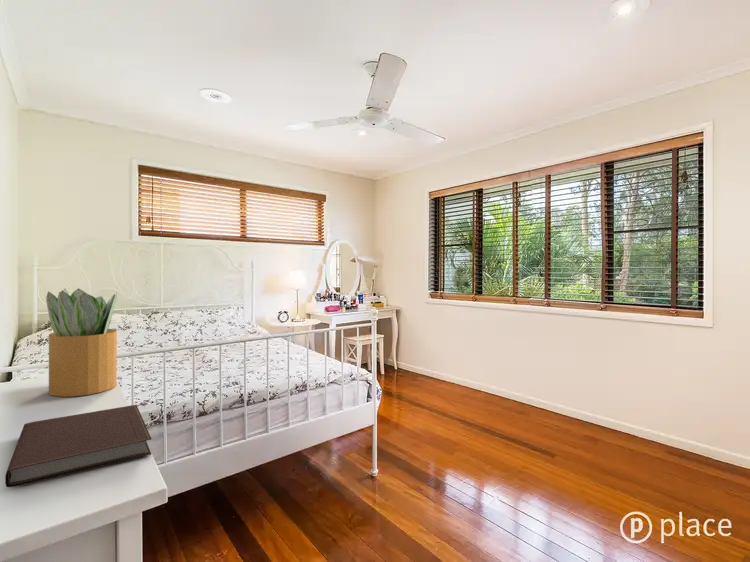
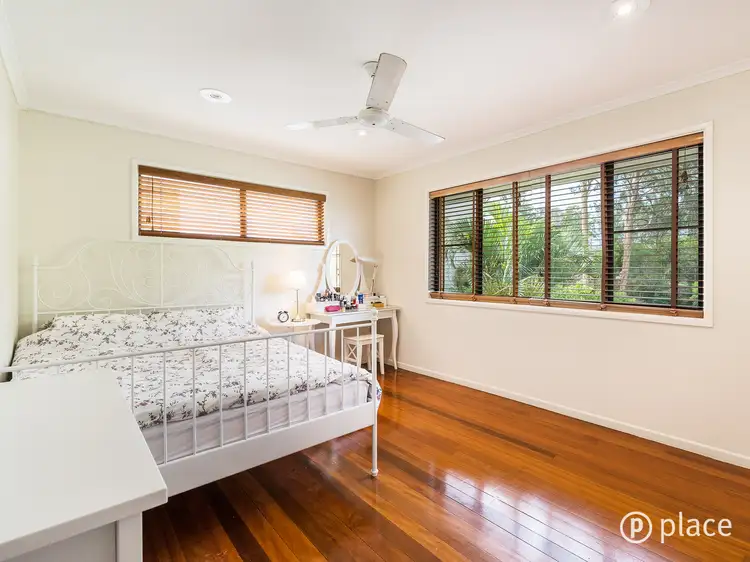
- potted plant [45,287,118,398]
- notebook [4,404,152,488]
